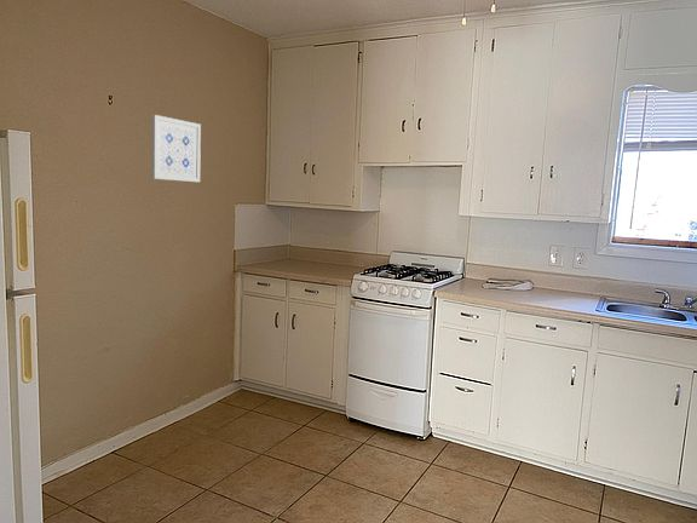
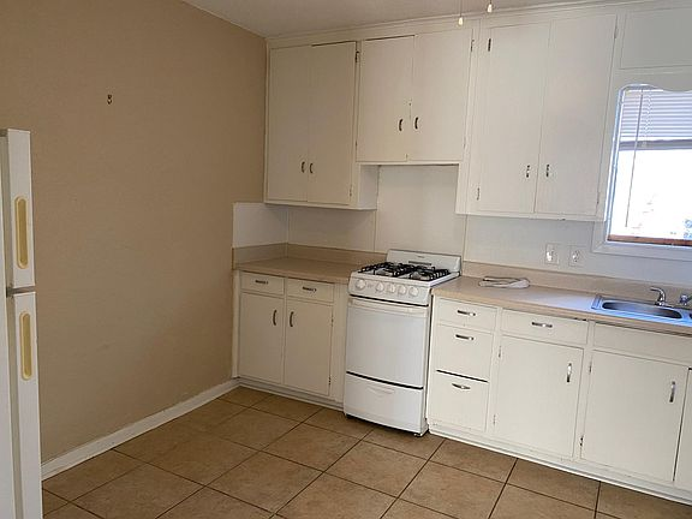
- wall art [150,114,202,183]
